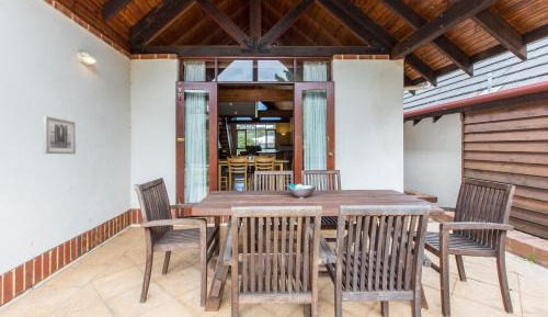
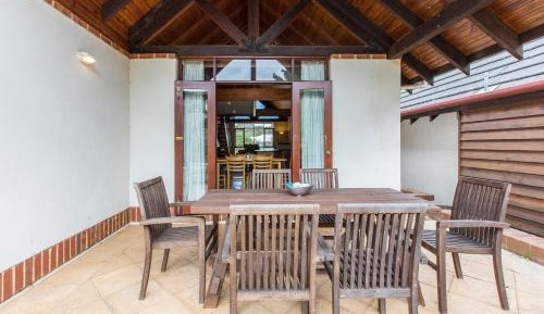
- wall art [43,115,77,155]
